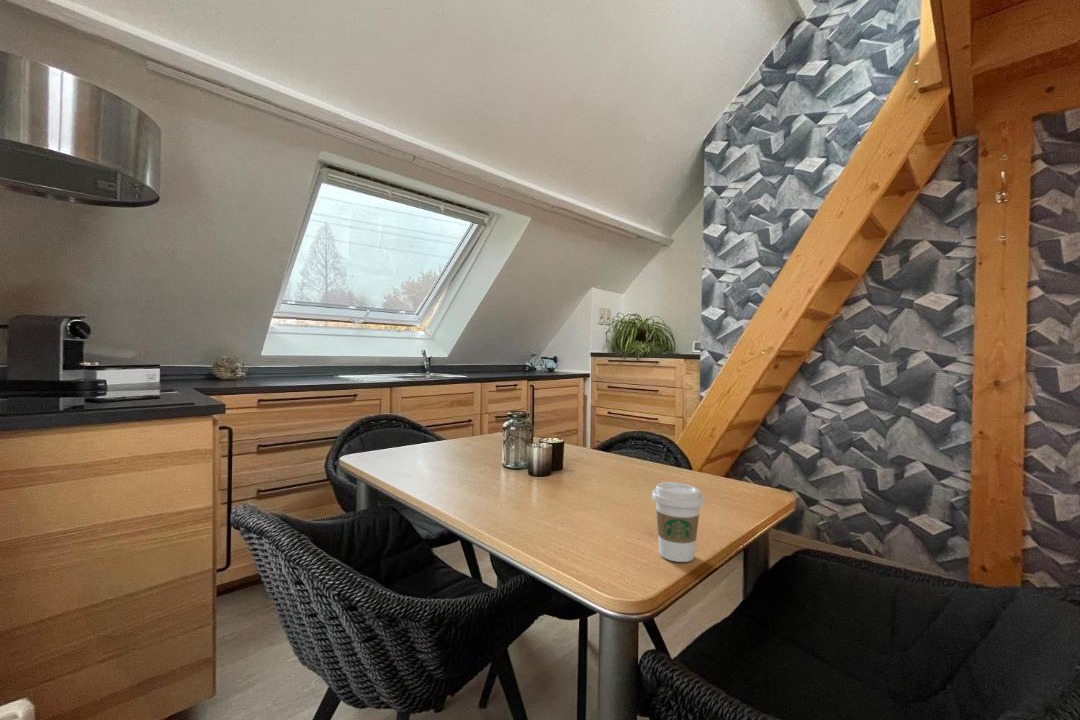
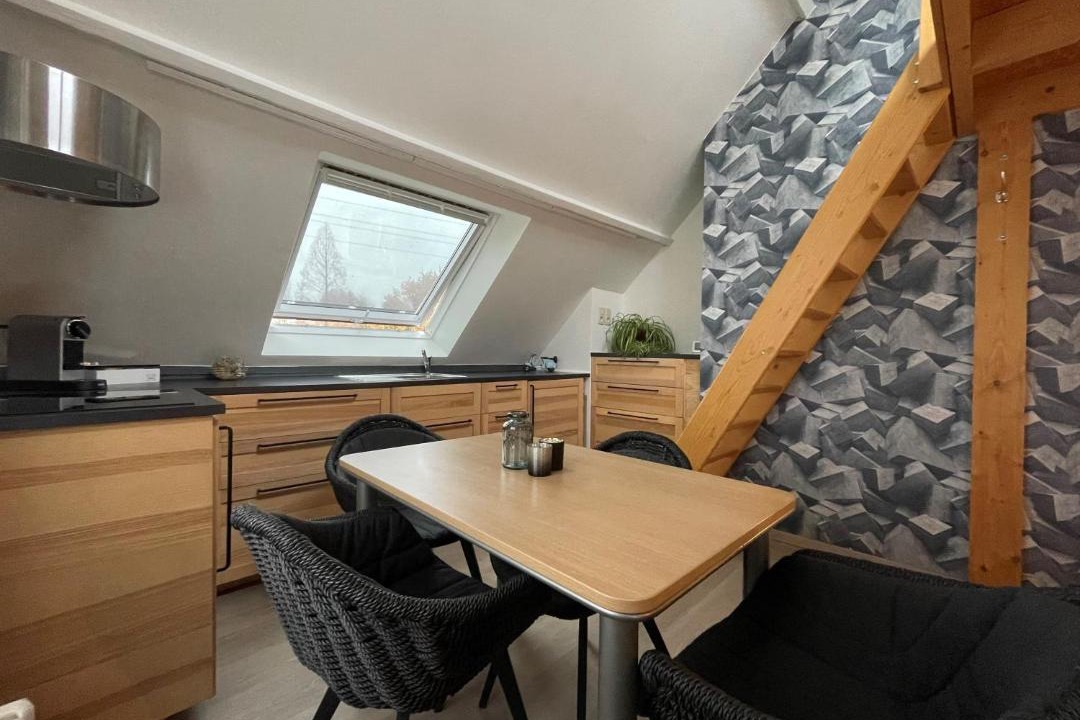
- coffee cup [651,481,705,563]
